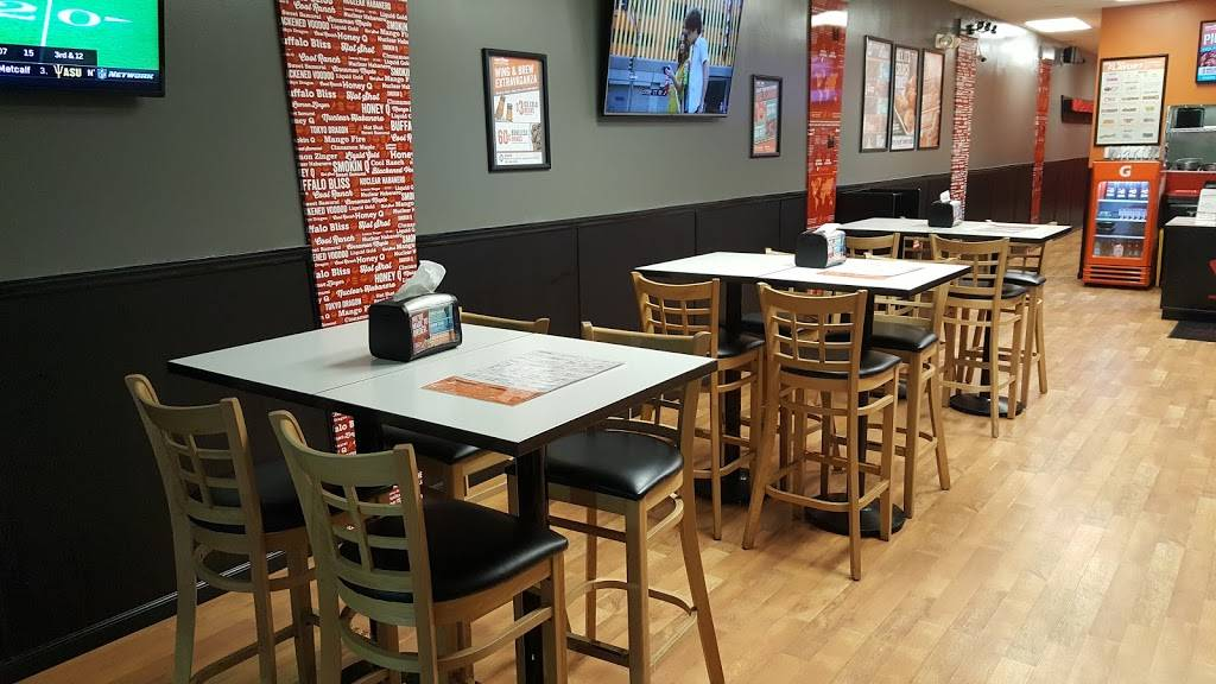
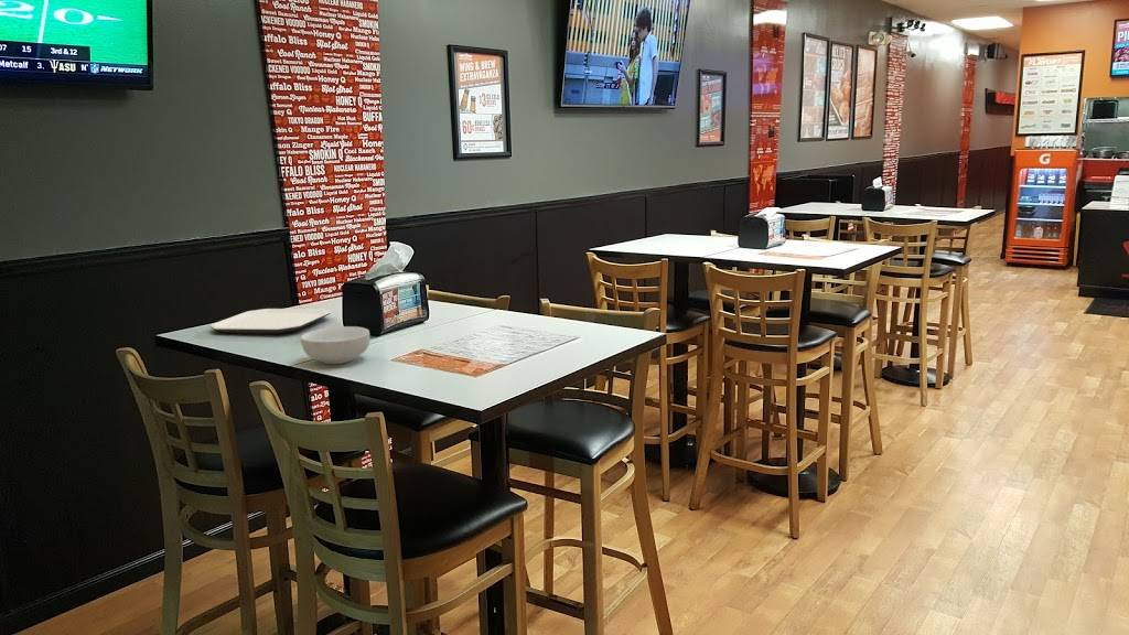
+ cereal bowl [300,325,370,365]
+ plate [209,308,332,334]
